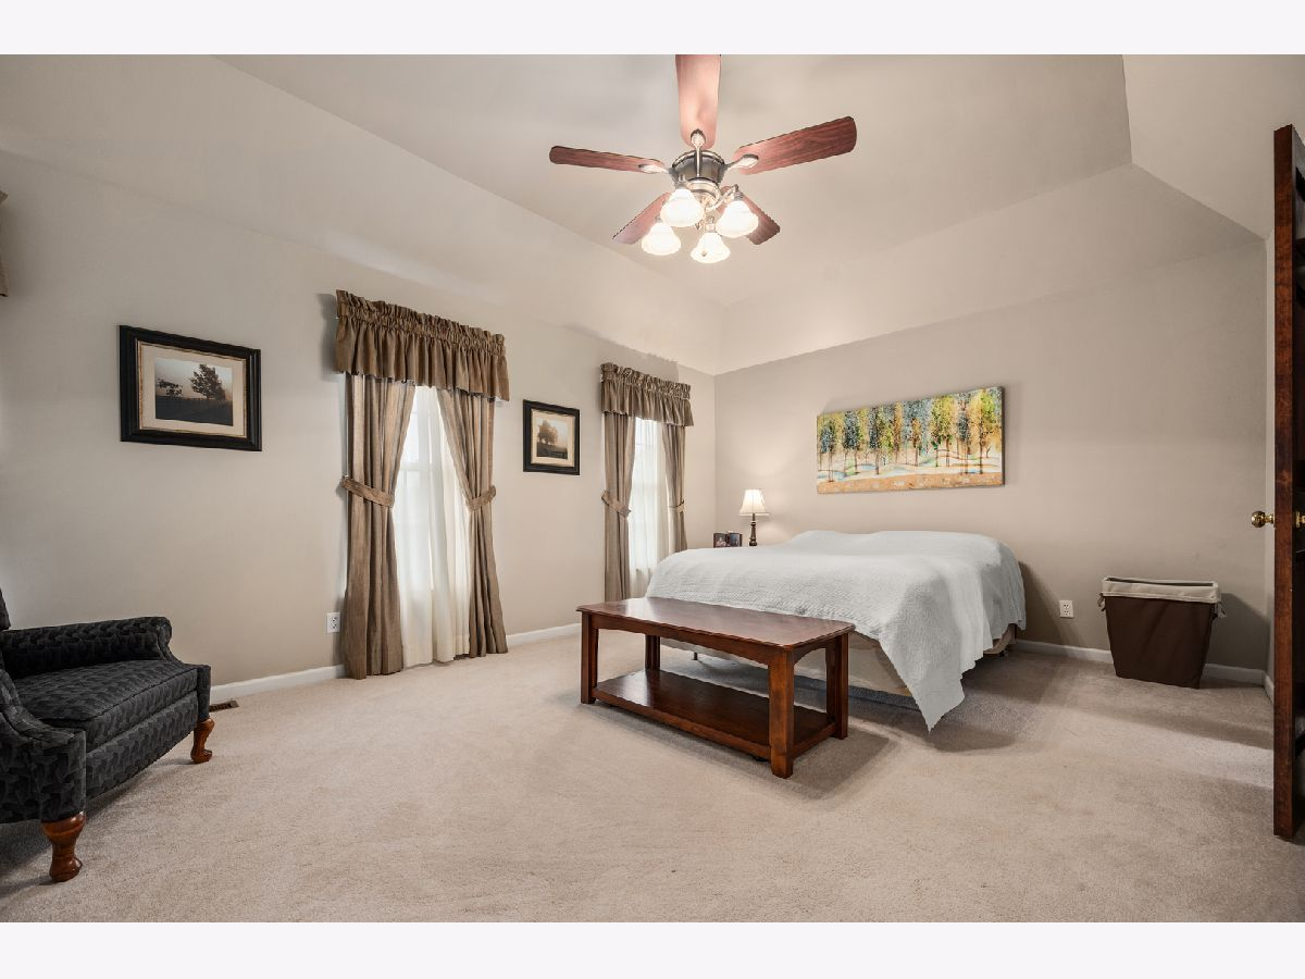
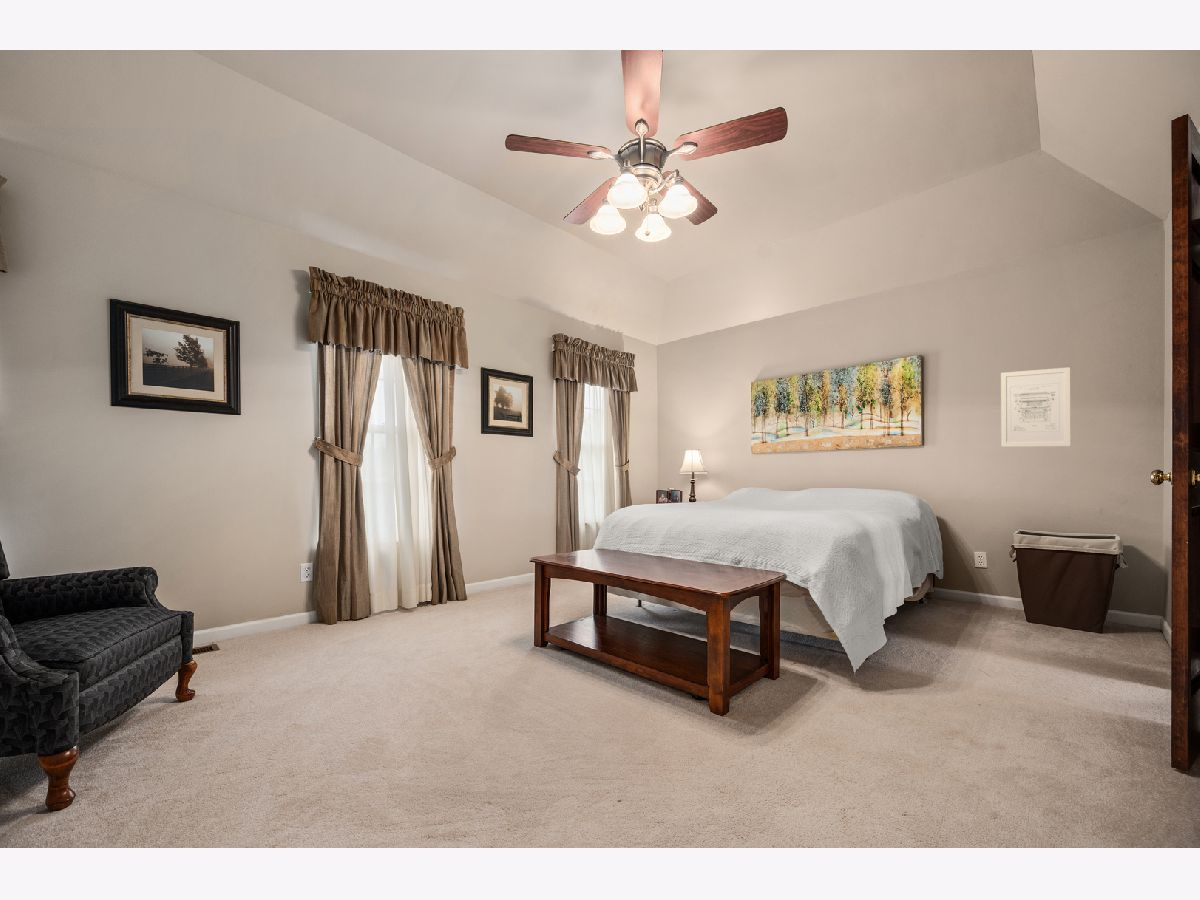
+ wall art [1000,366,1071,447]
